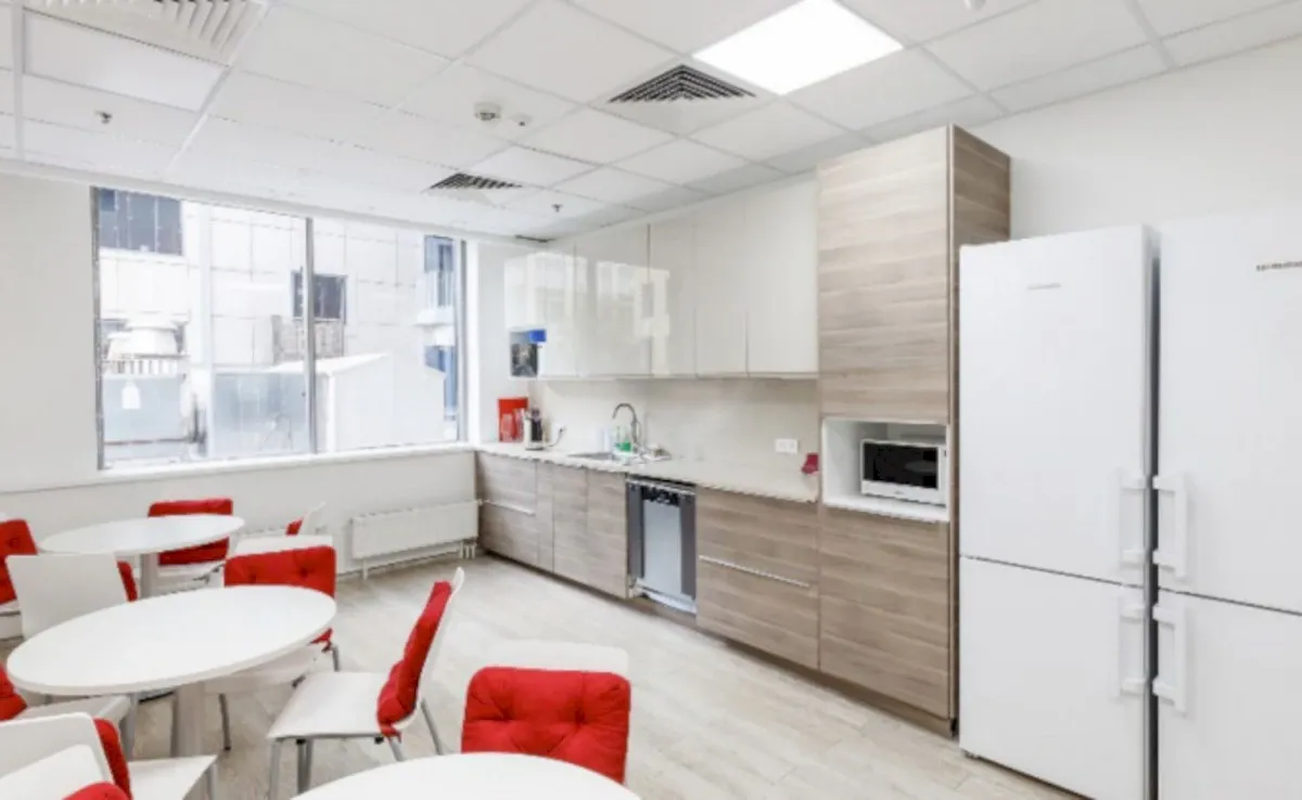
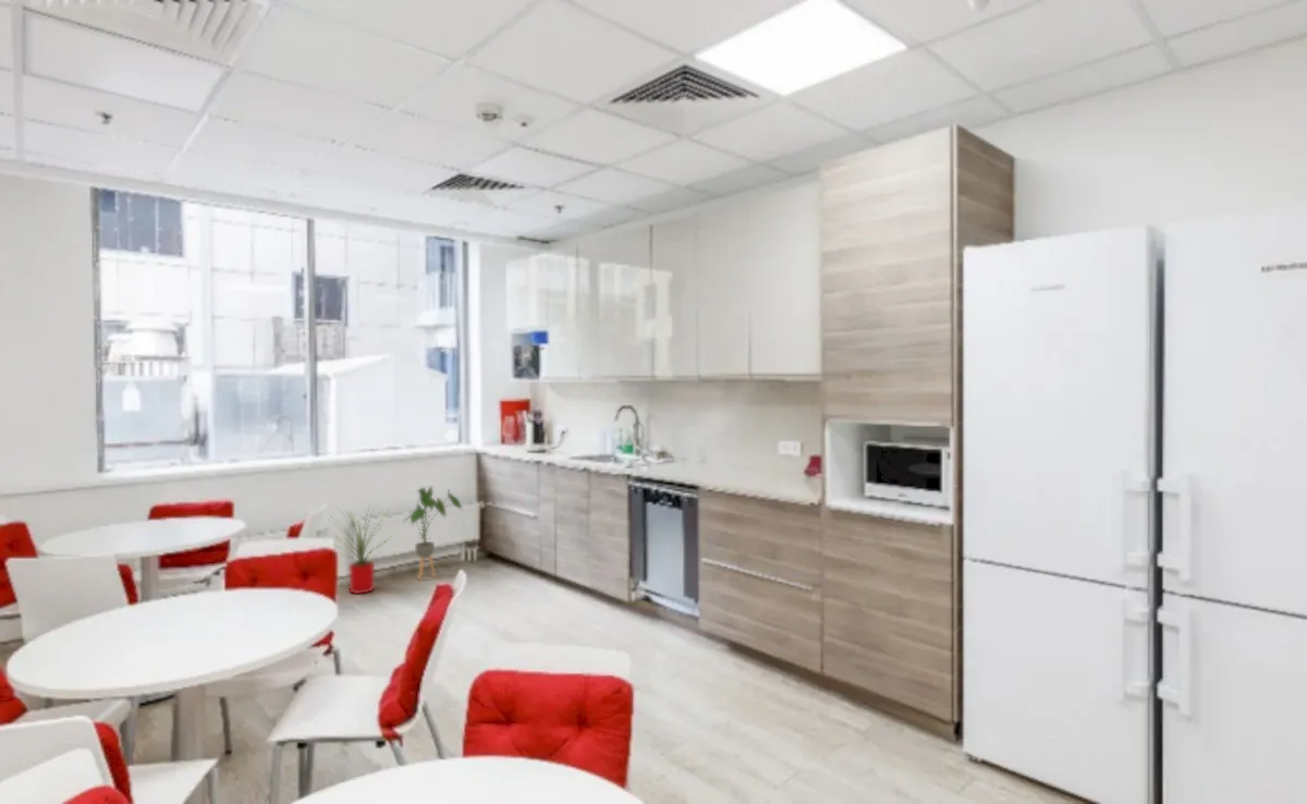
+ house plant [402,485,463,582]
+ house plant [329,501,394,595]
